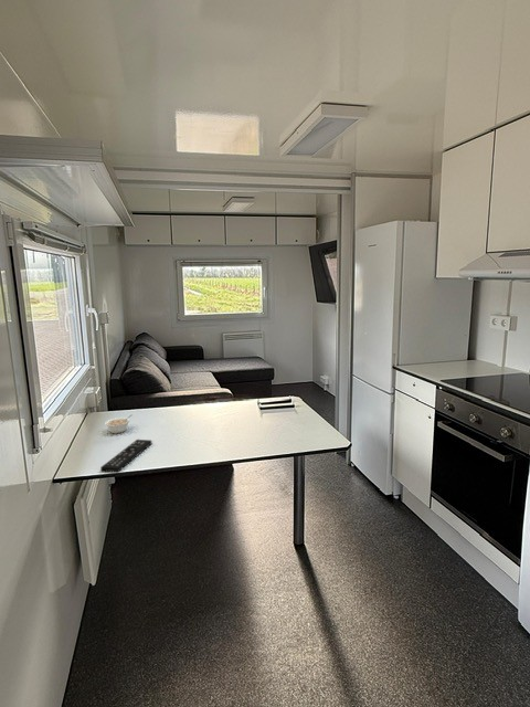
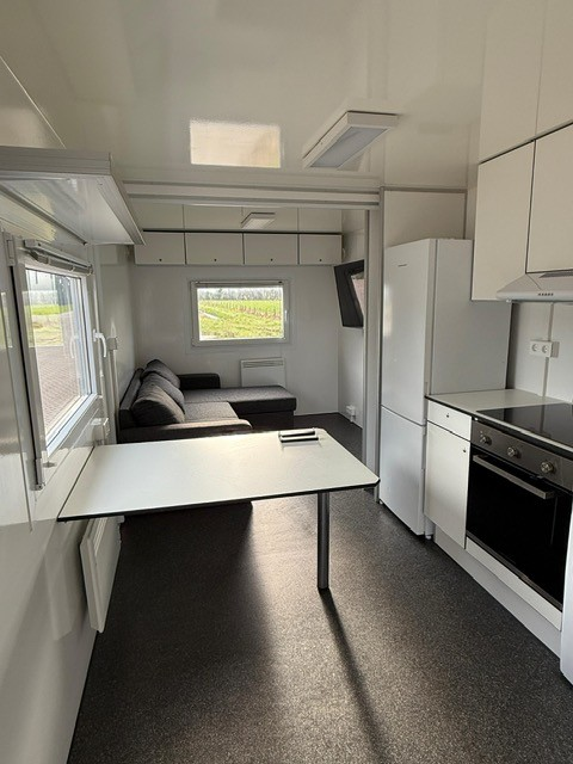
- legume [104,413,134,434]
- remote control [99,439,152,473]
